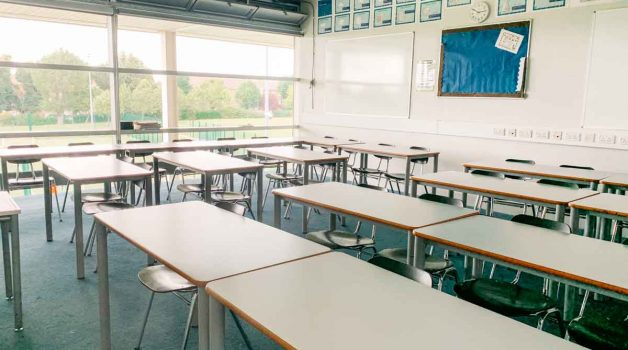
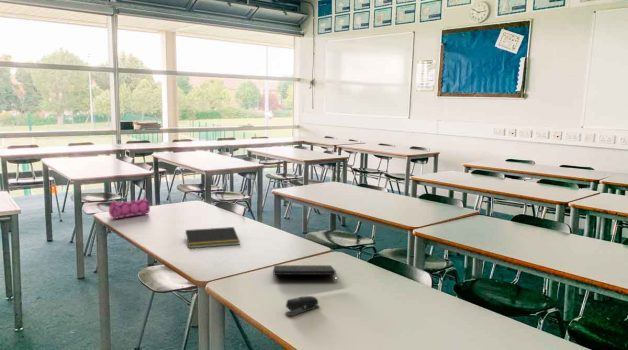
+ notepad [273,264,338,283]
+ stapler [284,295,320,317]
+ pencil case [108,197,151,219]
+ notepad [183,226,241,249]
